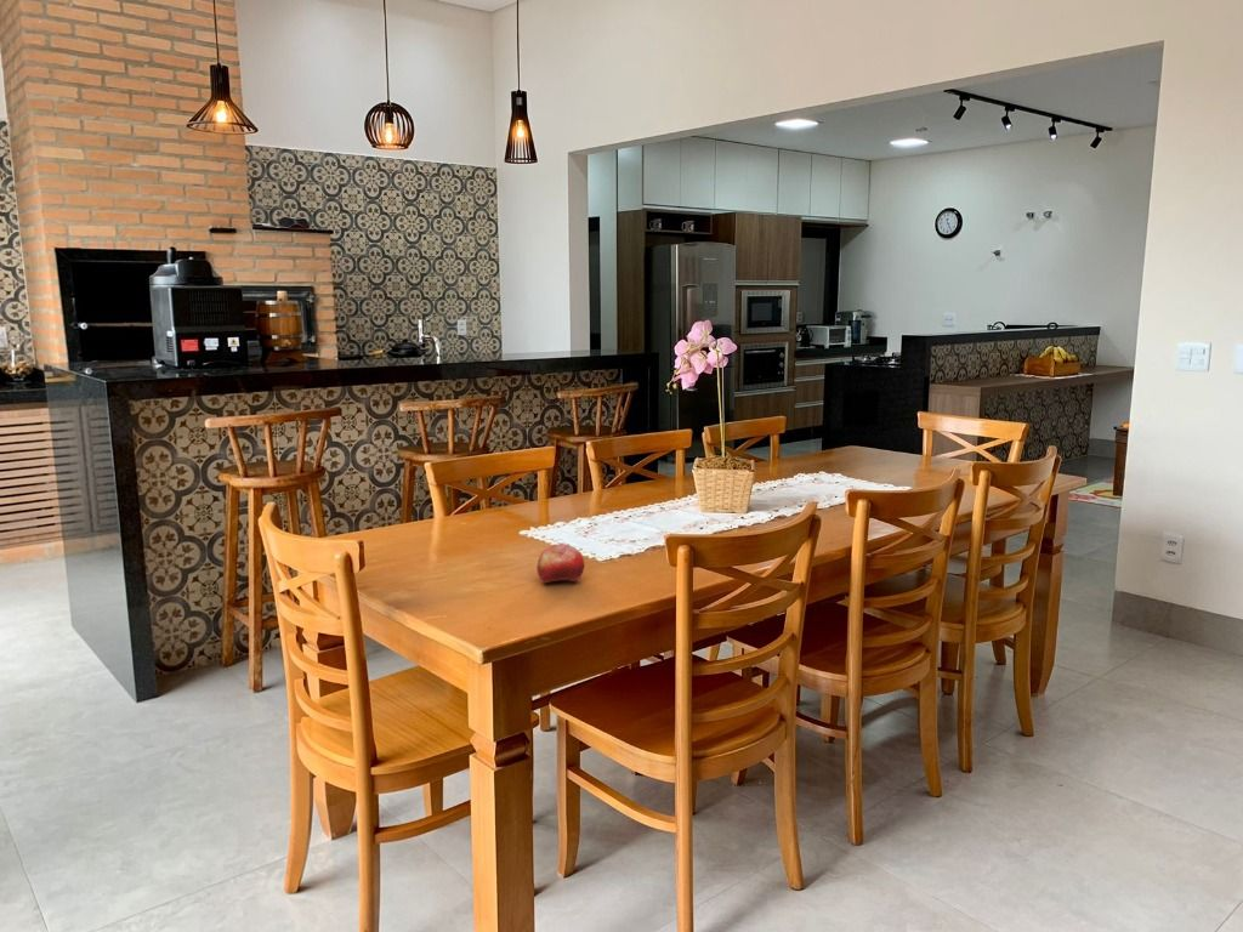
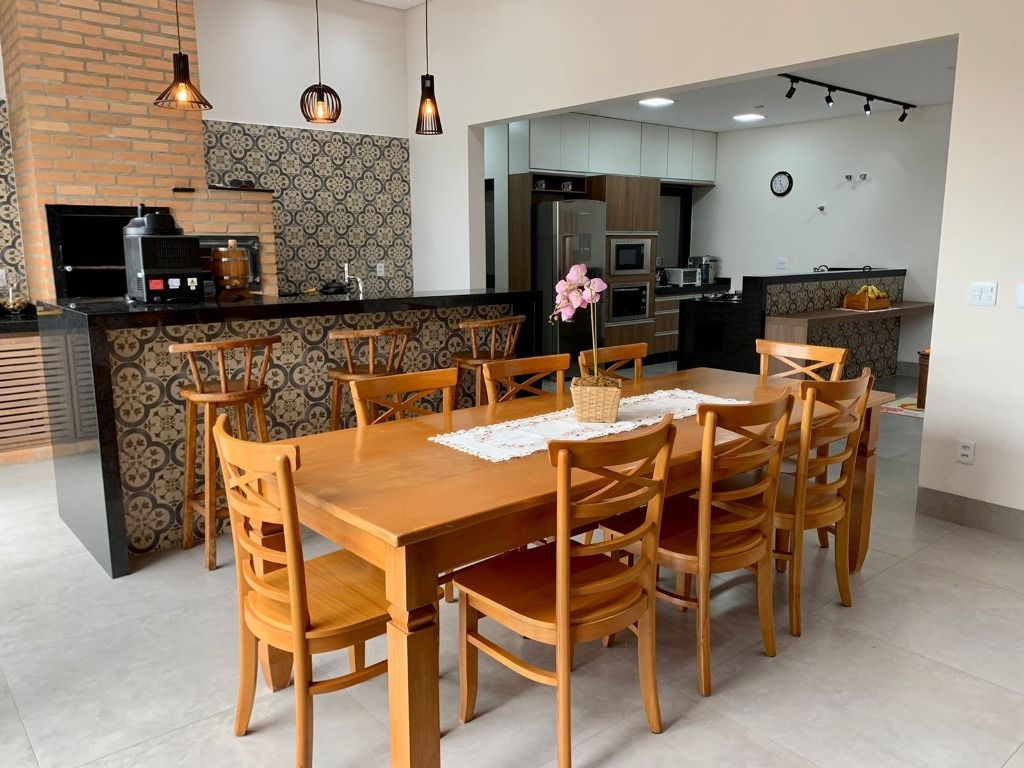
- fruit [537,542,585,584]
